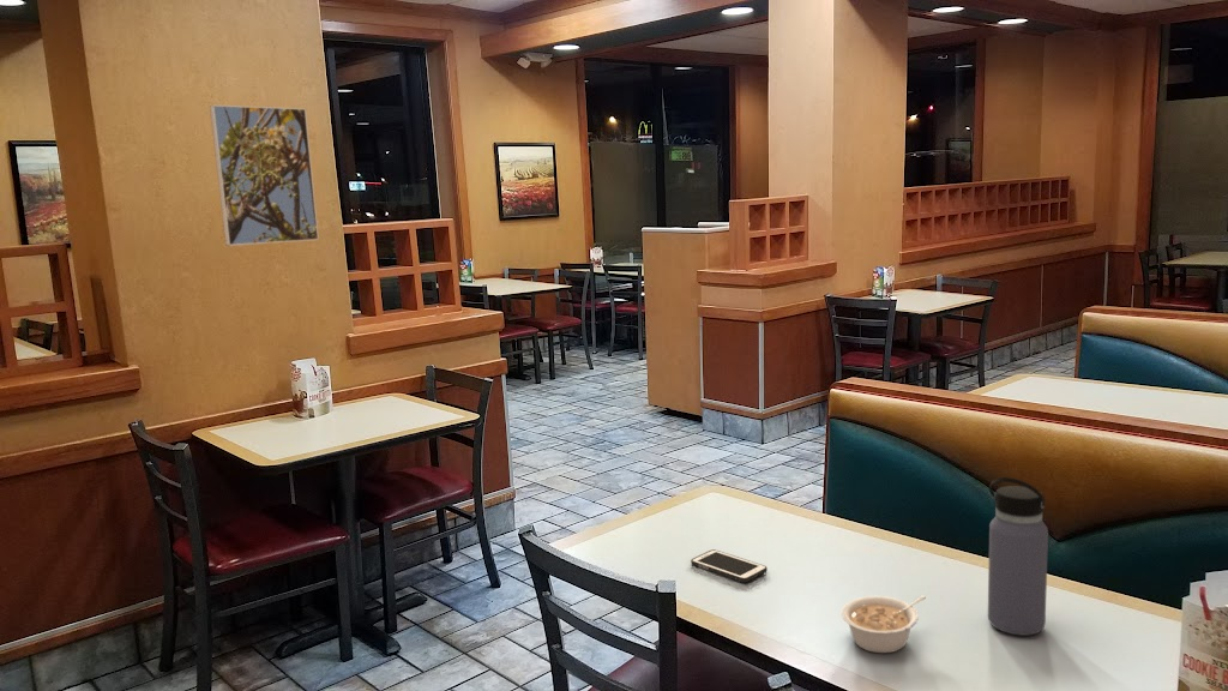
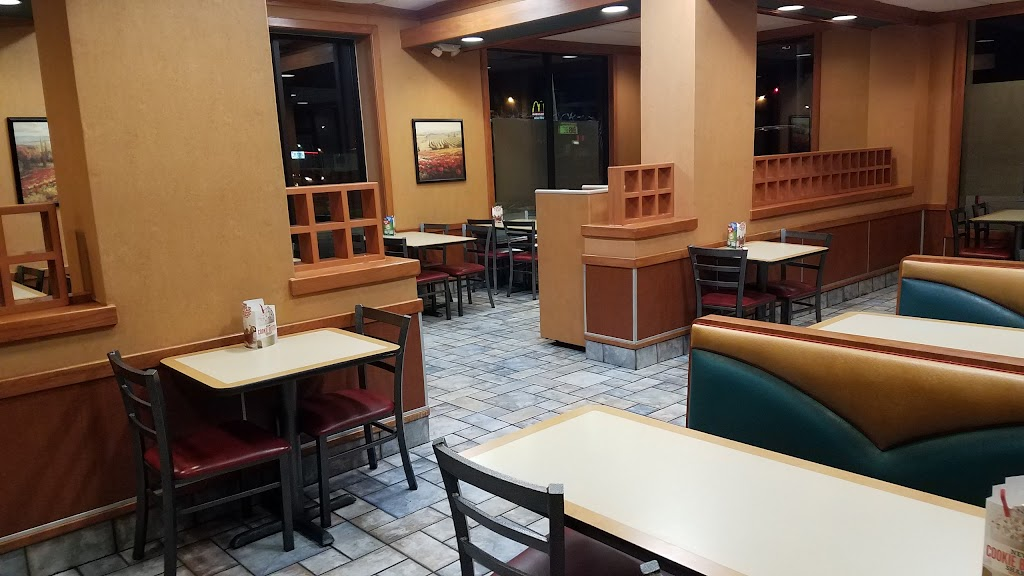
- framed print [209,103,320,247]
- water bottle [987,476,1049,637]
- legume [841,595,927,654]
- cell phone [690,548,769,583]
